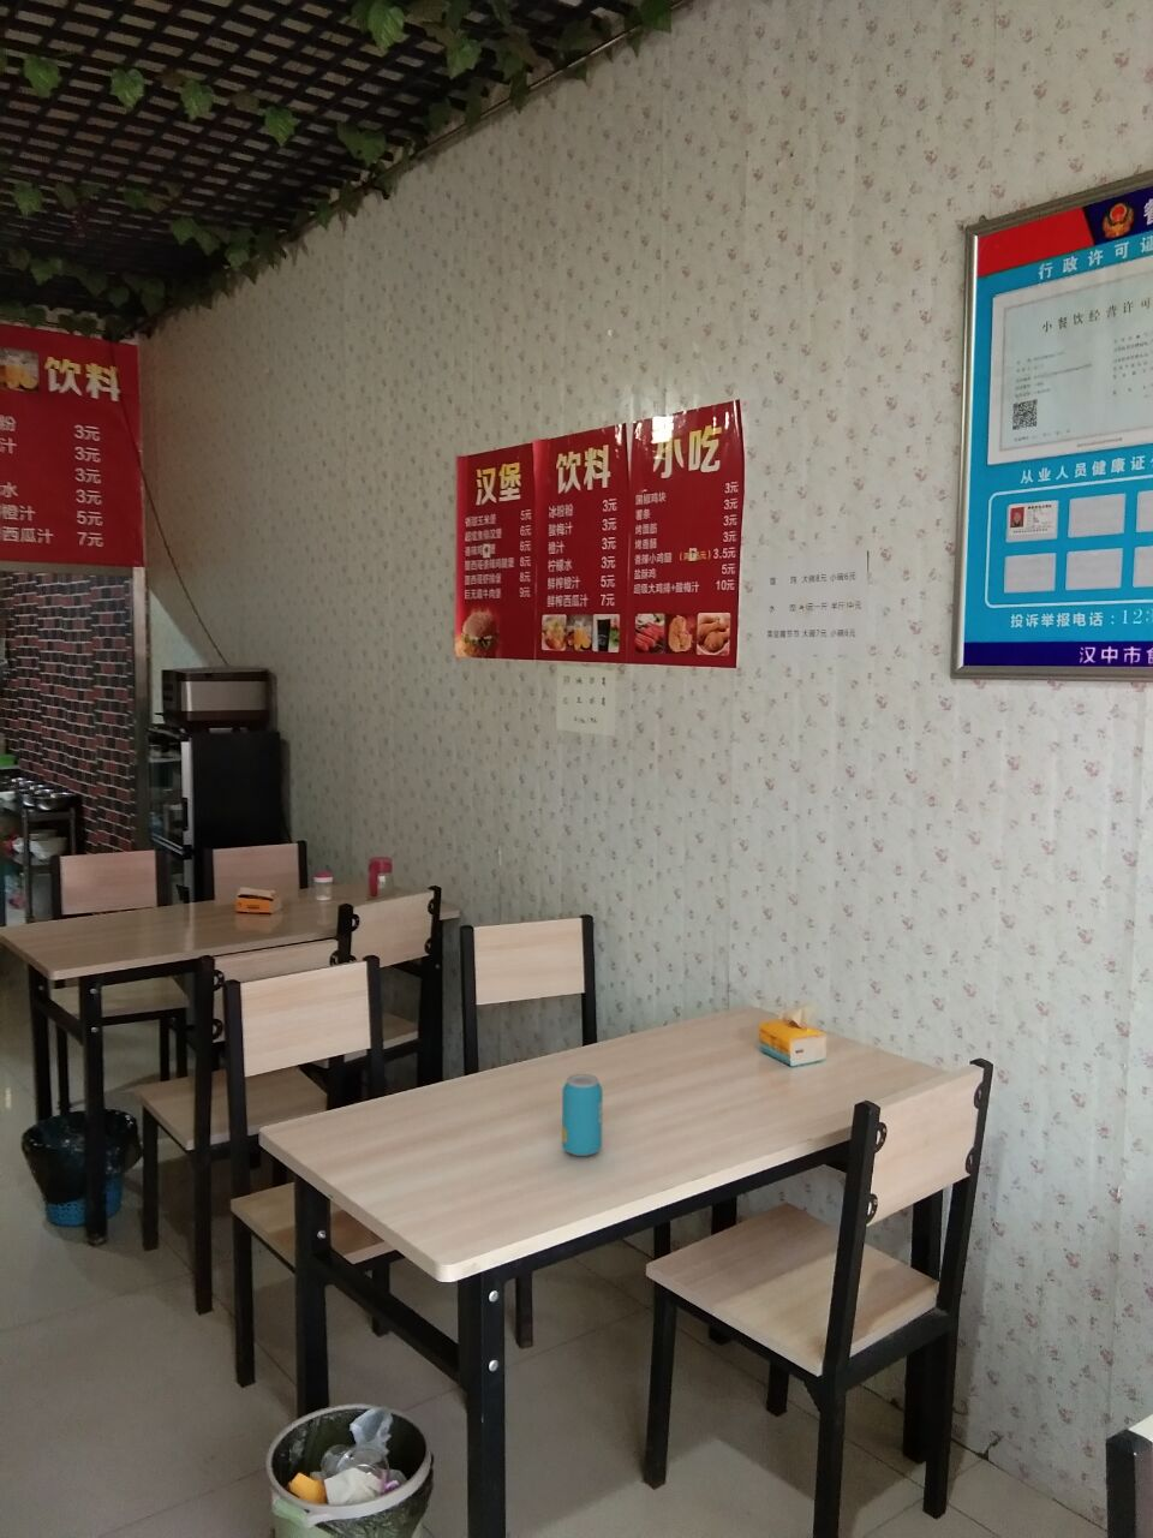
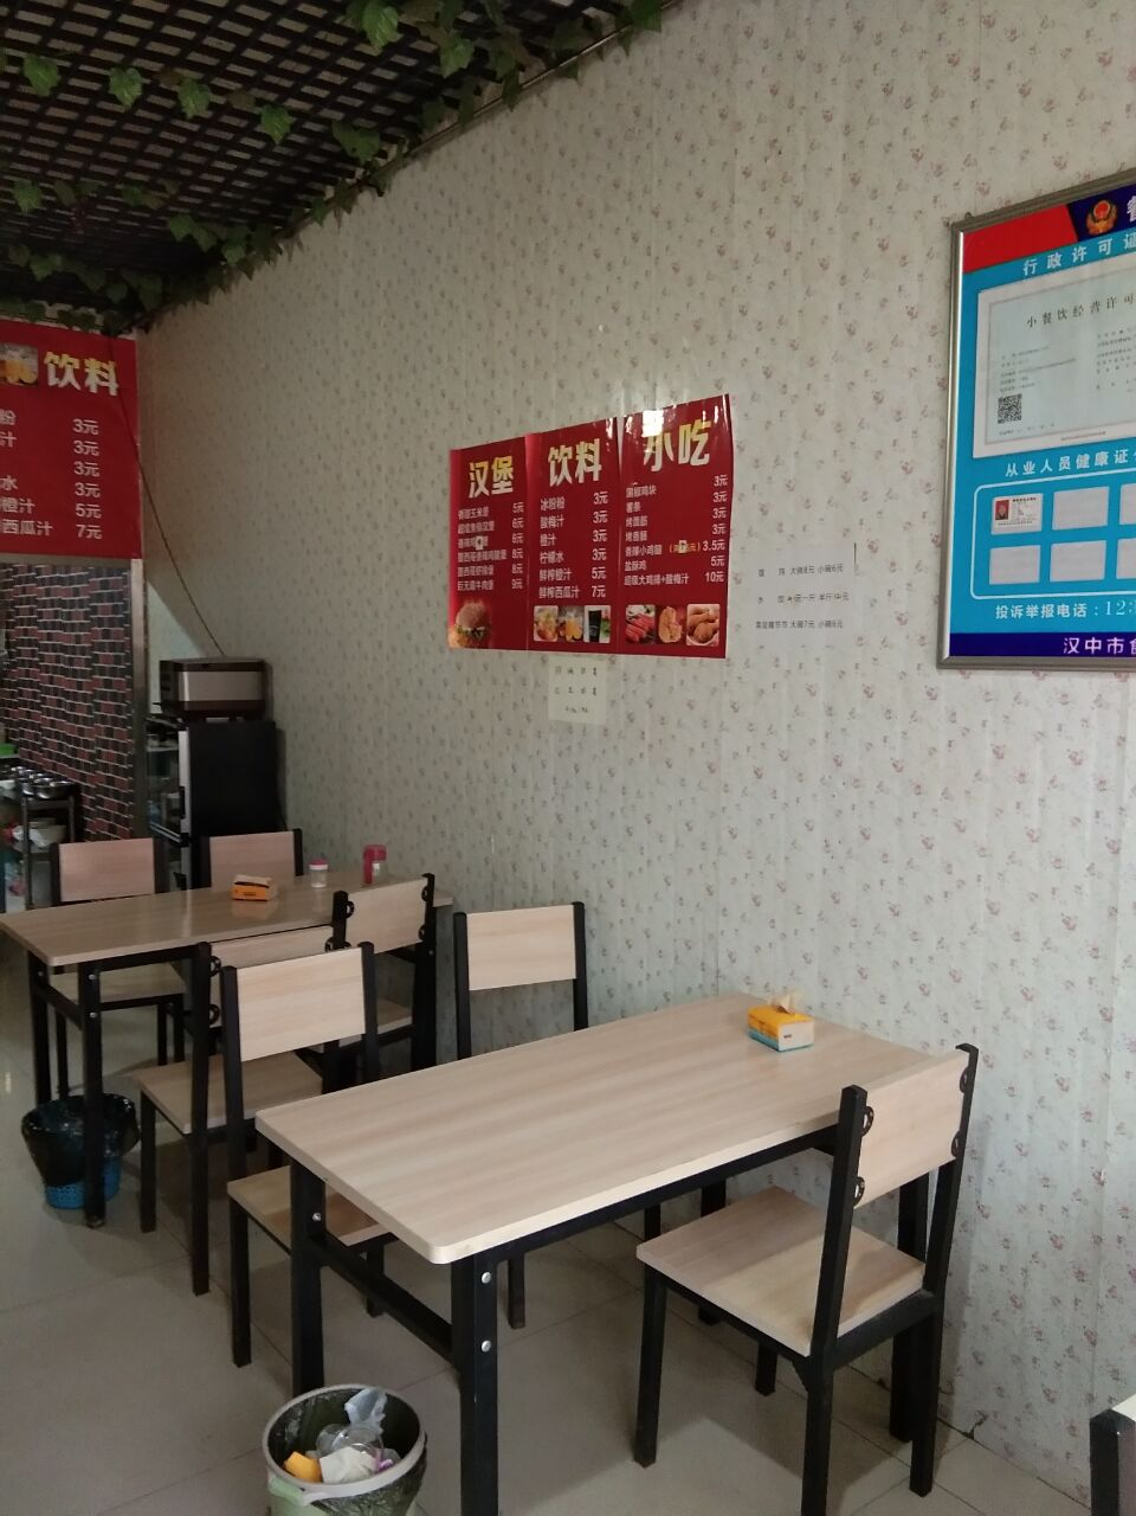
- beverage can [561,1073,604,1157]
